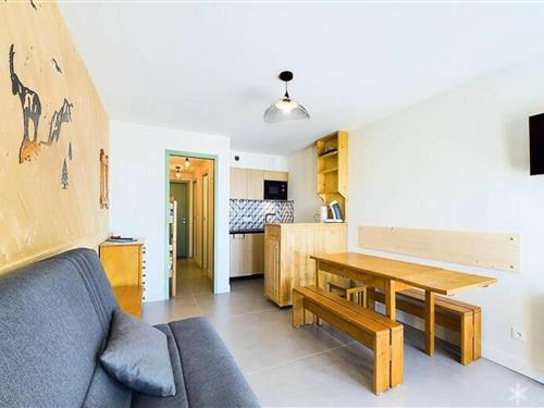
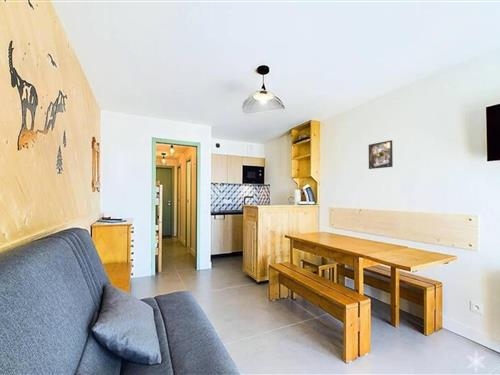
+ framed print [368,139,394,170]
